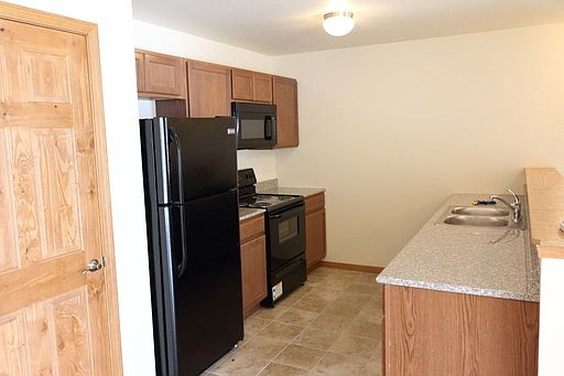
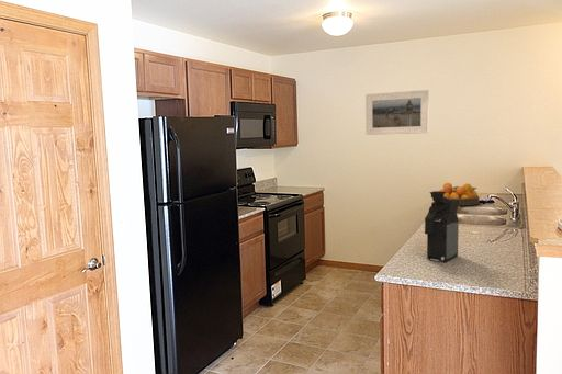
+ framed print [364,89,429,136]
+ fruit bowl [432,182,481,206]
+ coffee maker [424,190,460,263]
